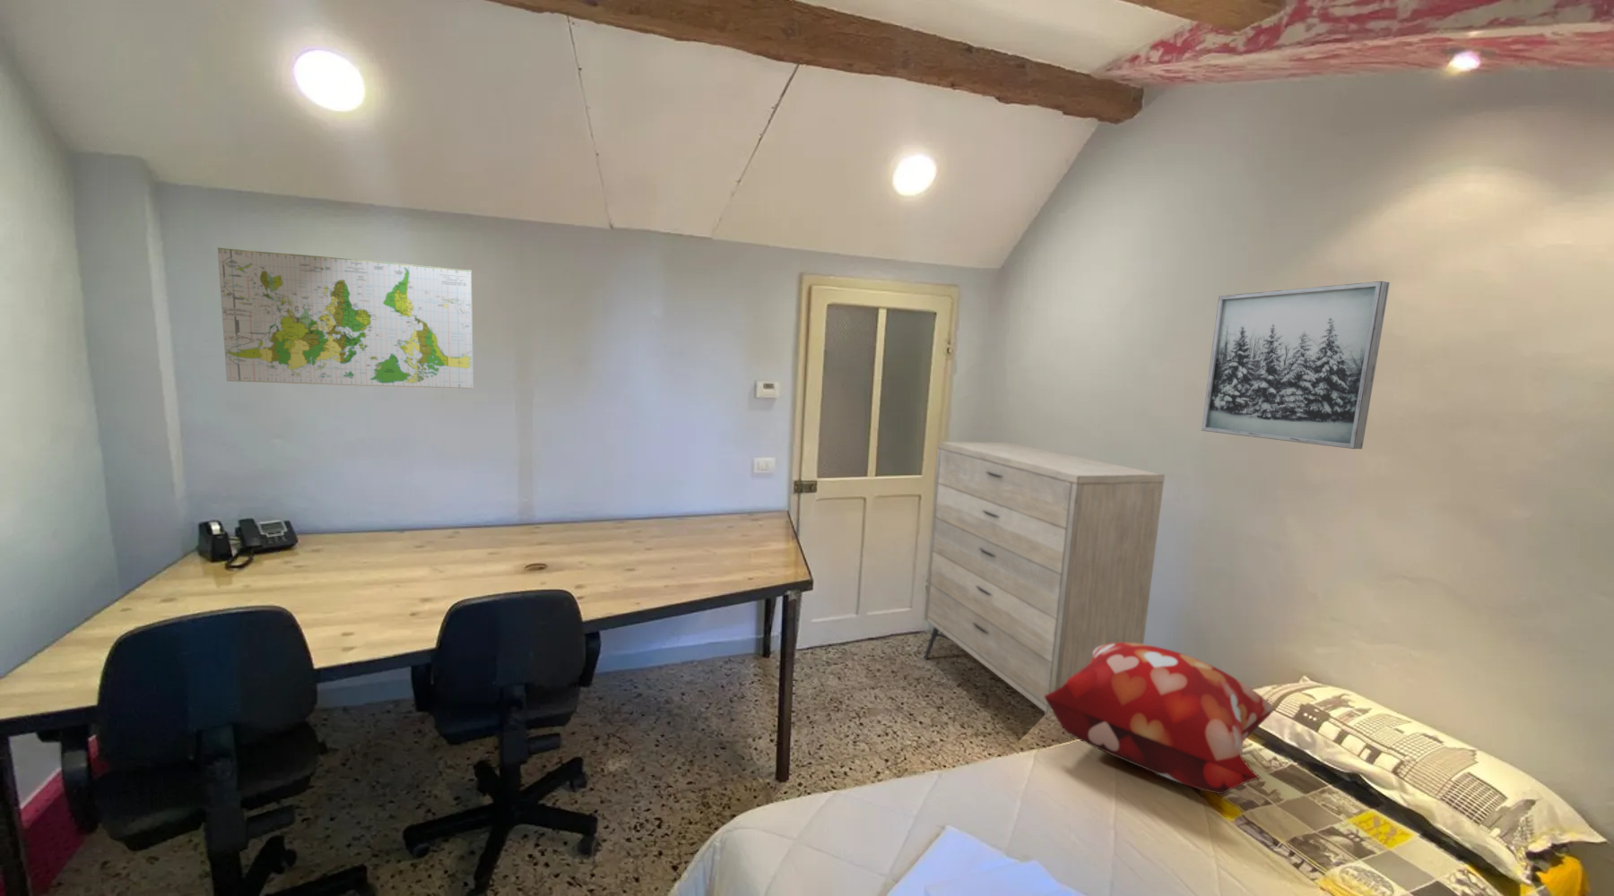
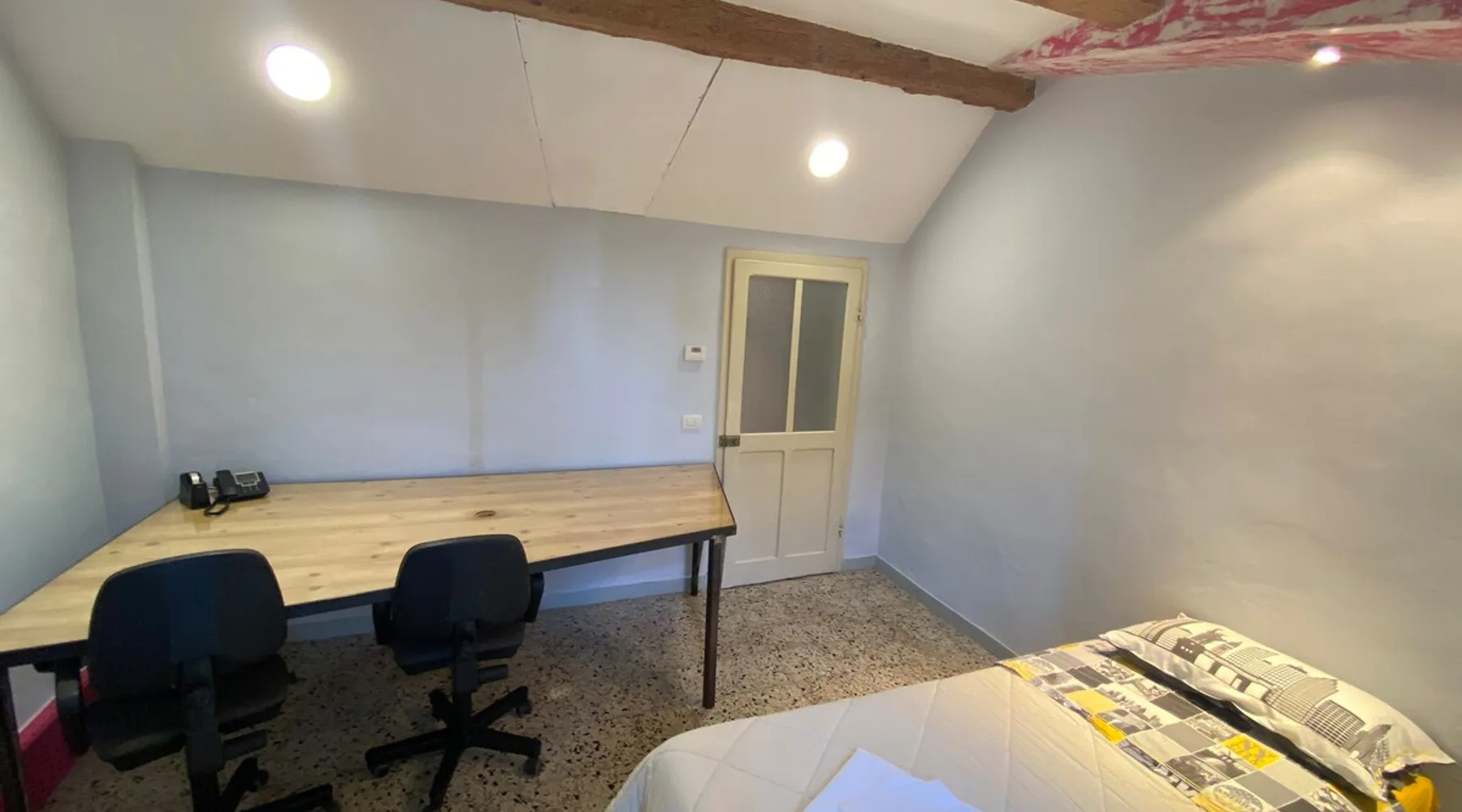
- decorative pillow [1044,642,1275,794]
- dresser [923,441,1166,717]
- wall art [1201,280,1391,450]
- map [217,246,475,390]
